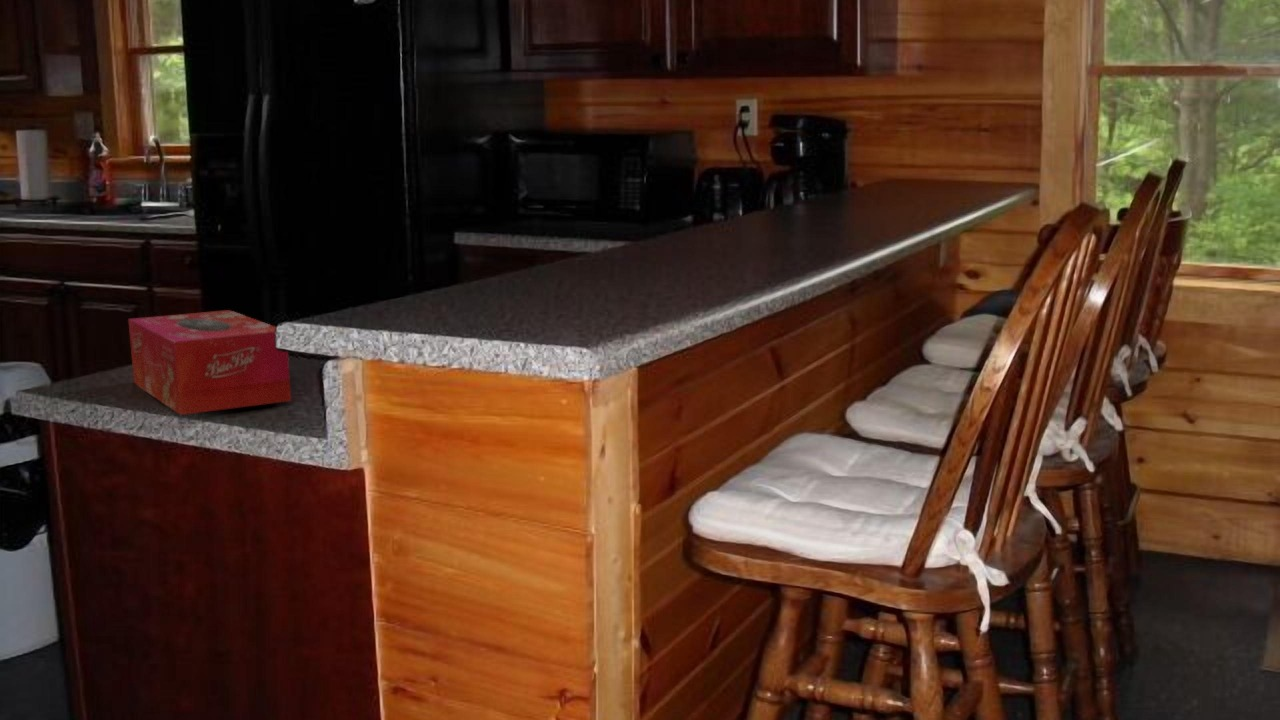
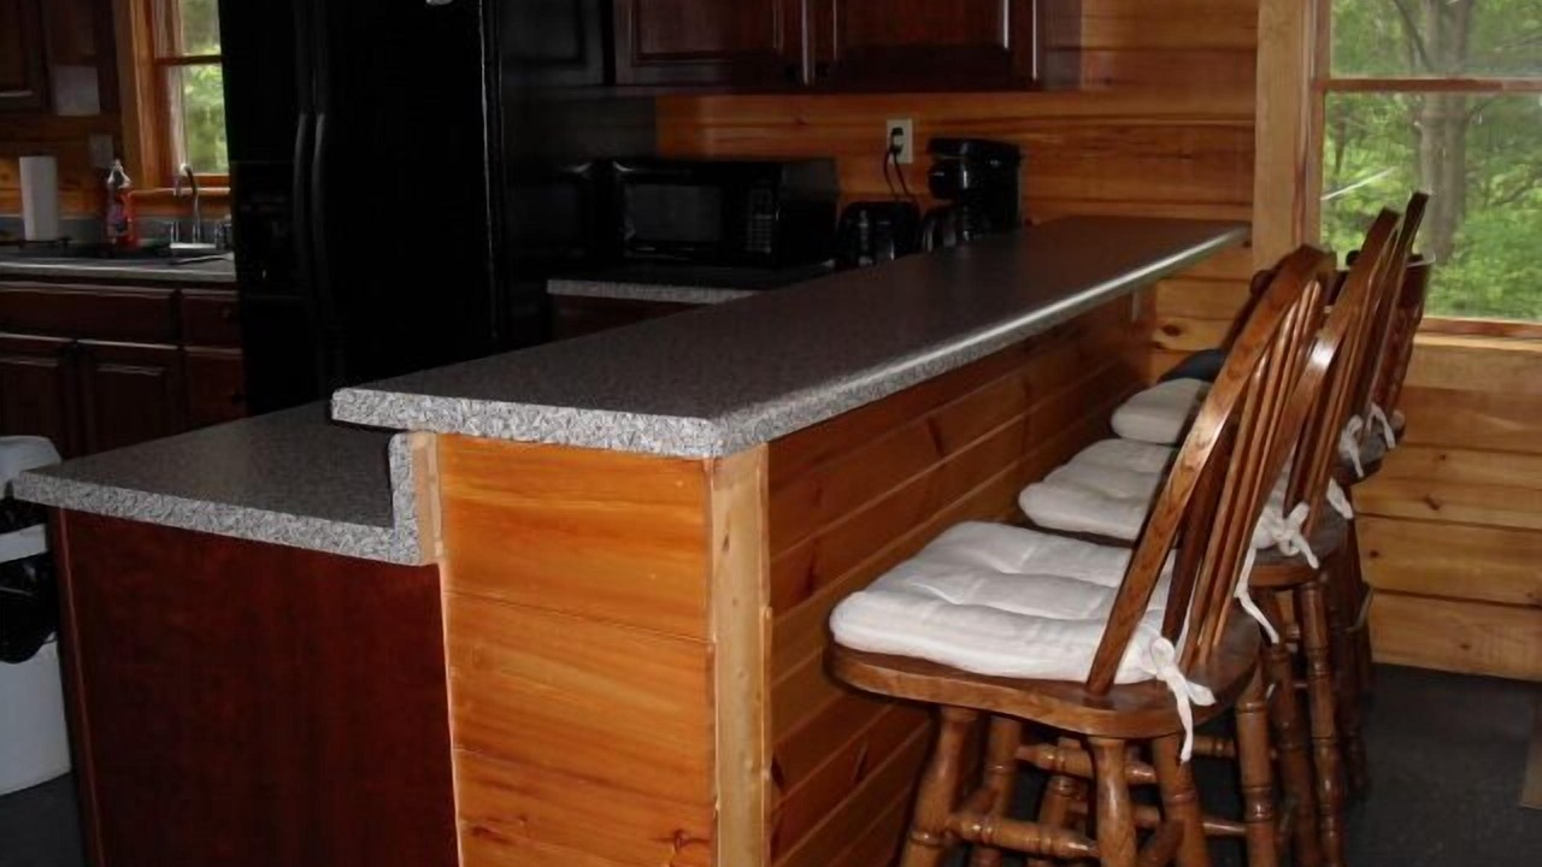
- tissue box [127,309,292,416]
